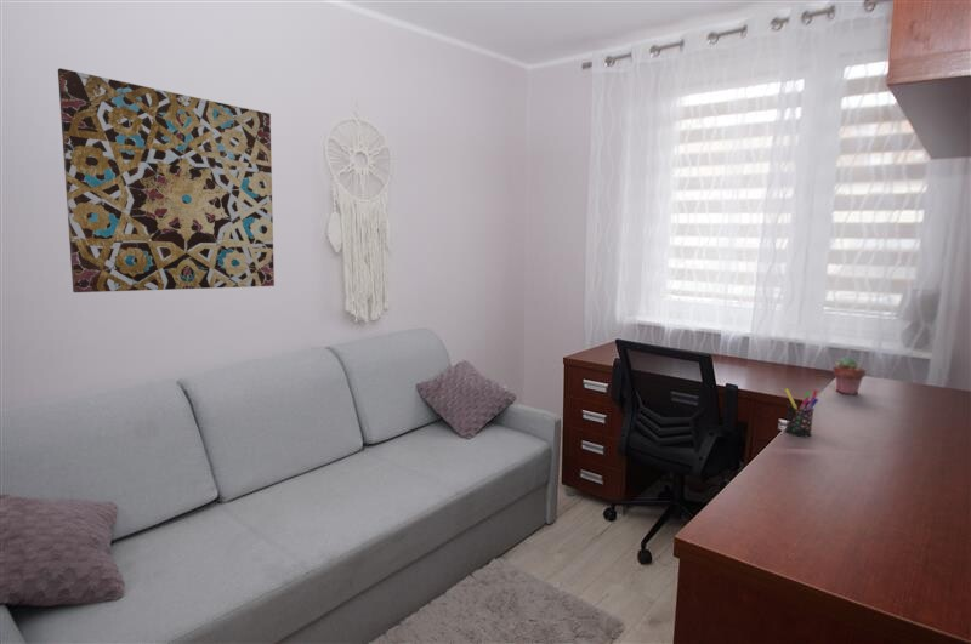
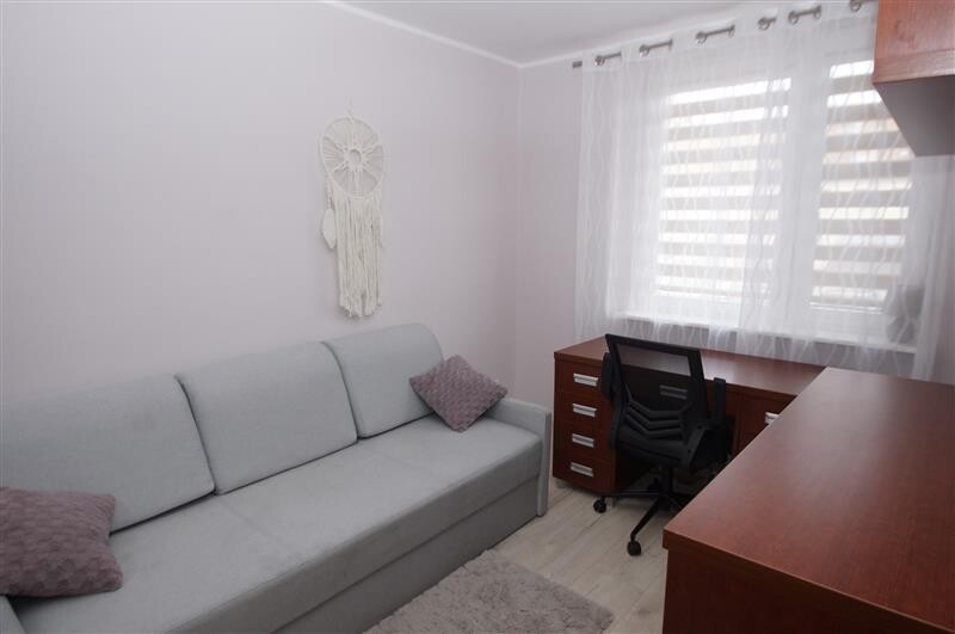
- pen holder [784,388,819,438]
- wall art [57,67,276,293]
- potted succulent [831,355,867,397]
